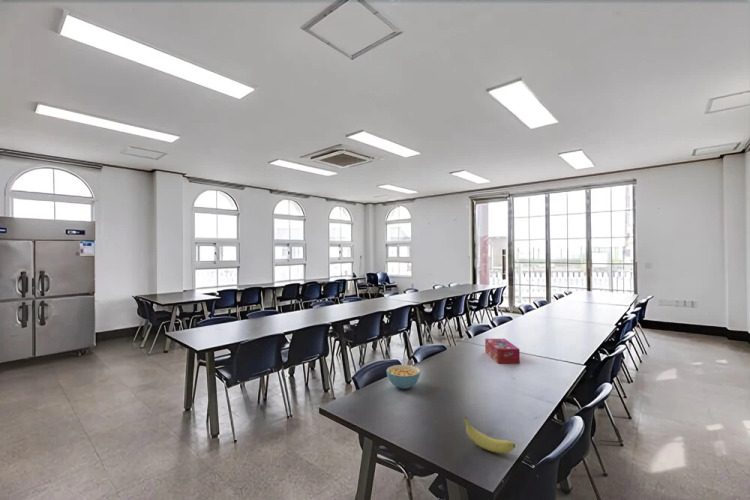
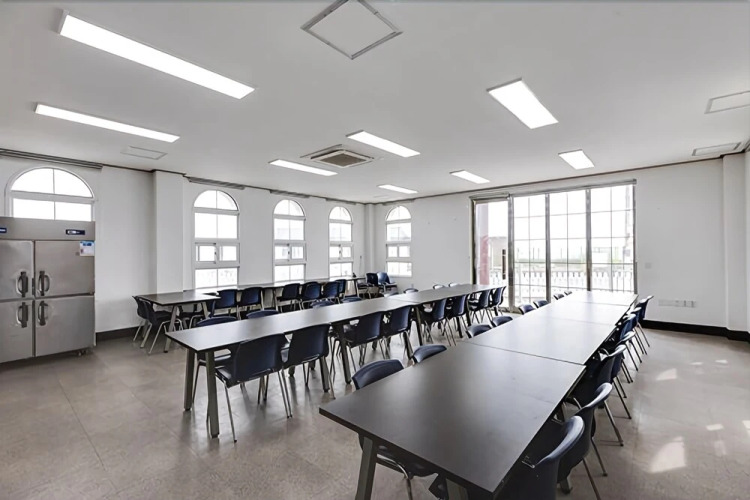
- cereal bowl [386,364,421,390]
- tissue box [484,338,521,364]
- fruit [463,416,516,454]
